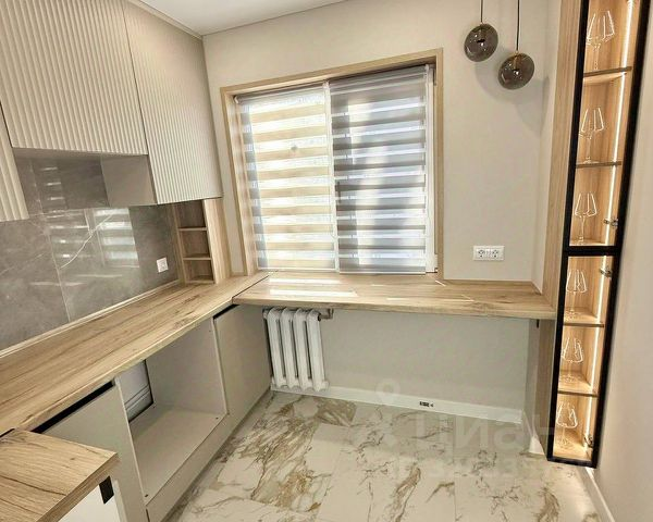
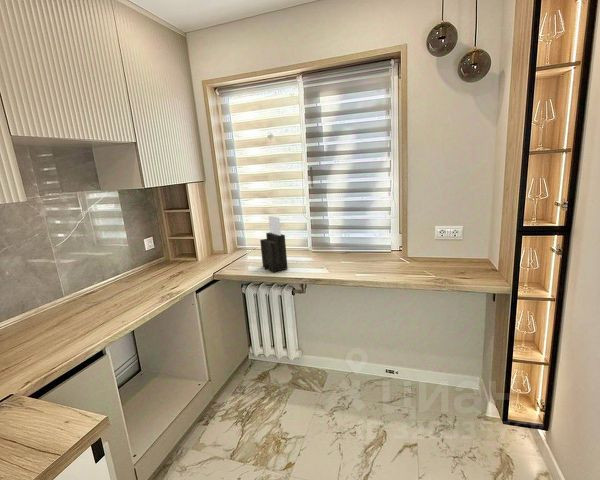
+ knife block [259,215,289,273]
